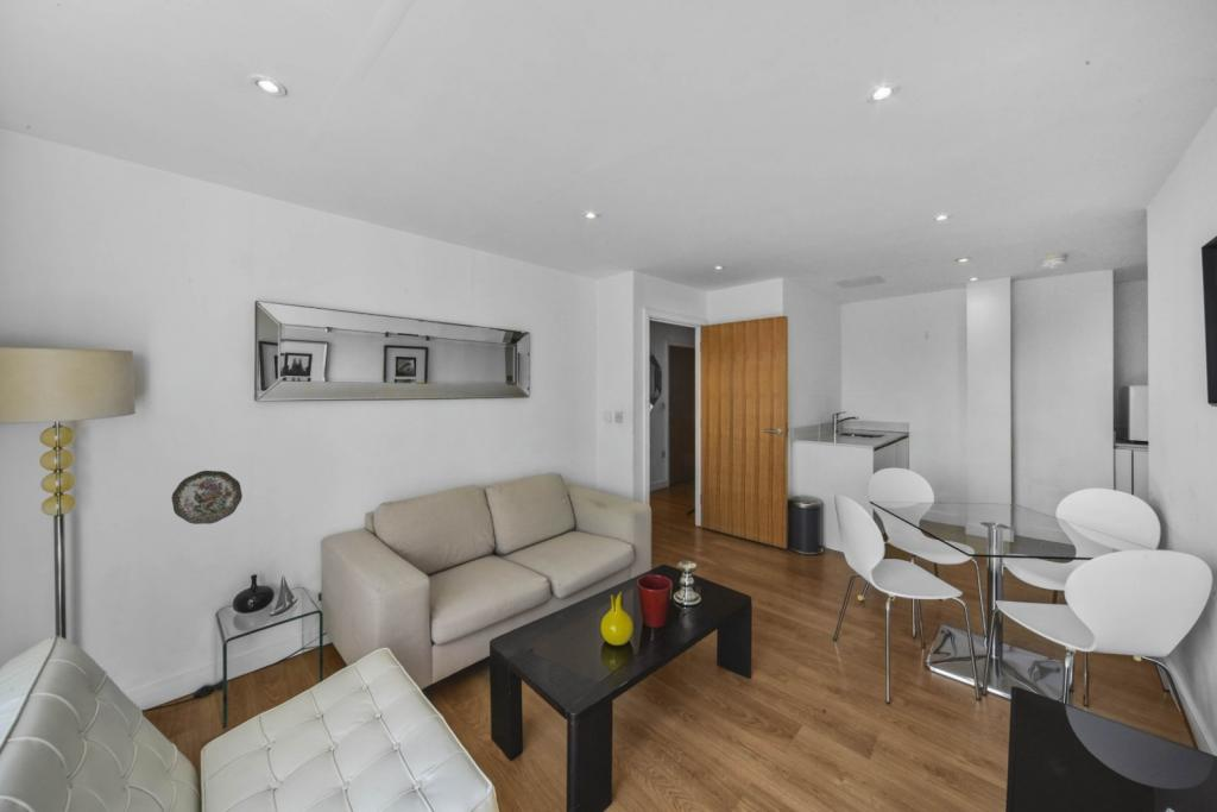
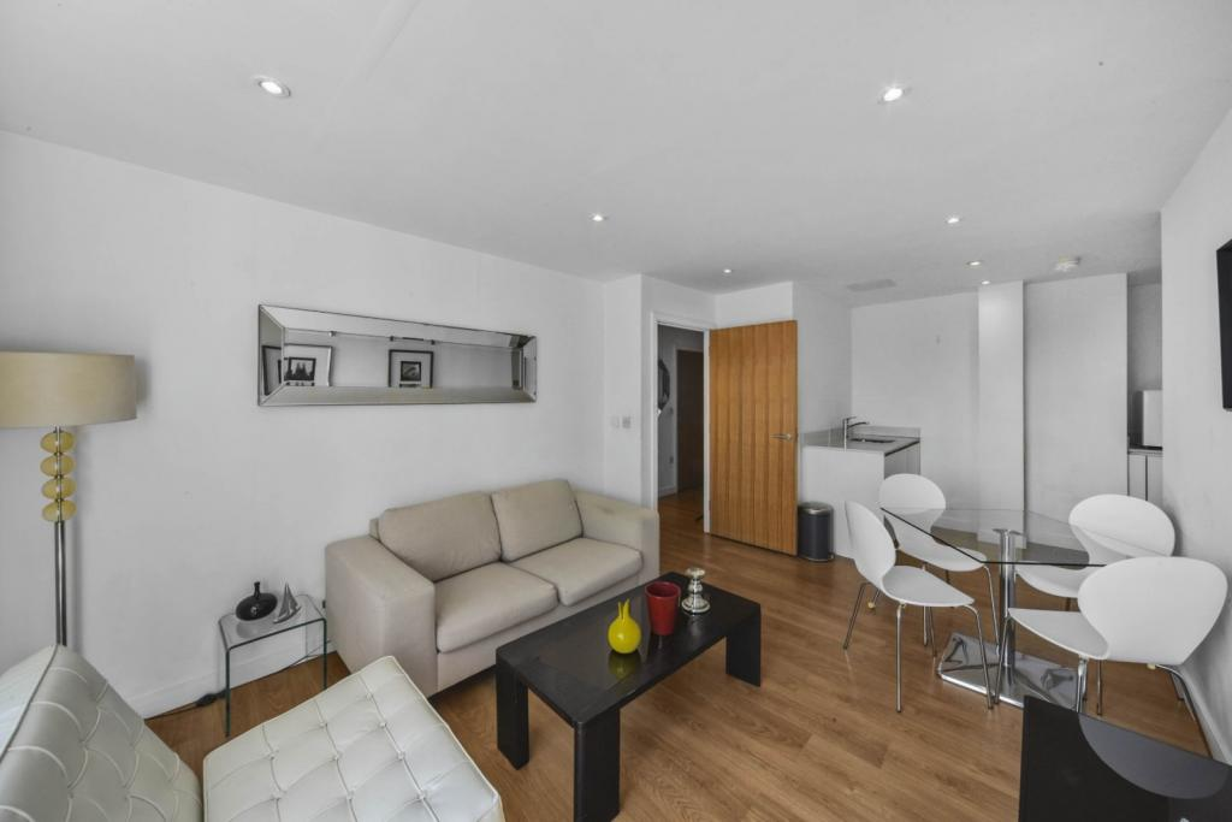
- decorative plate [170,470,244,525]
